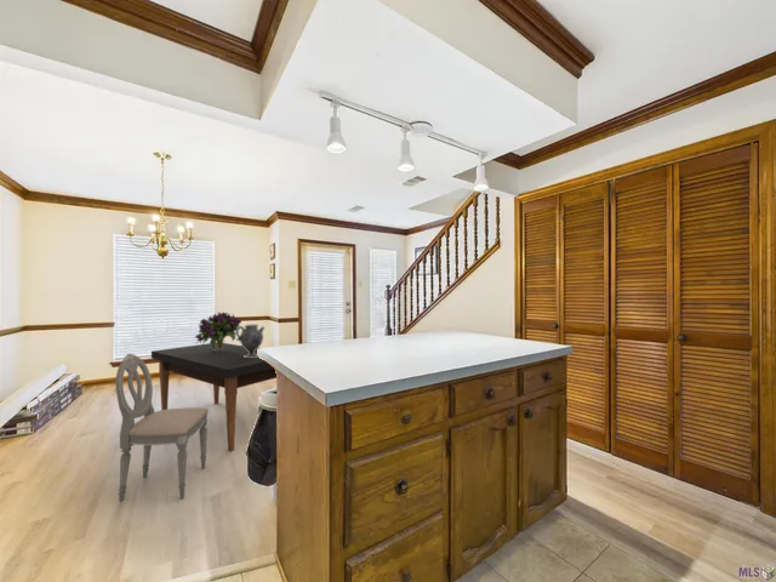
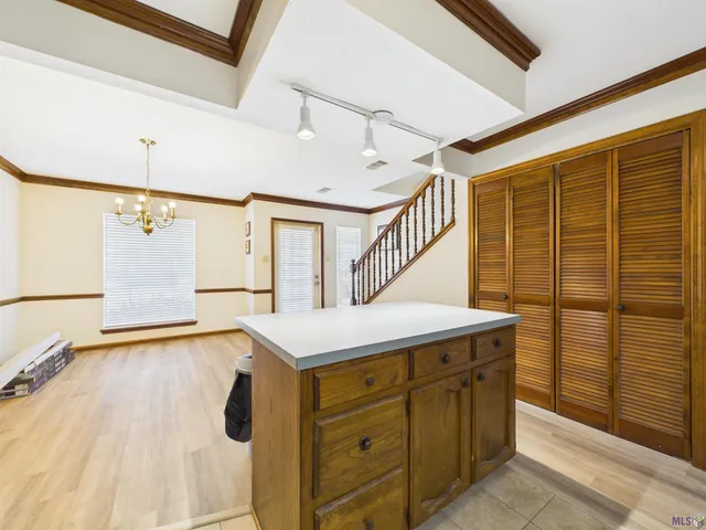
- dining chair [114,353,210,502]
- dining table [150,342,278,452]
- ceramic jug [235,324,266,358]
- bouquet [194,310,242,350]
